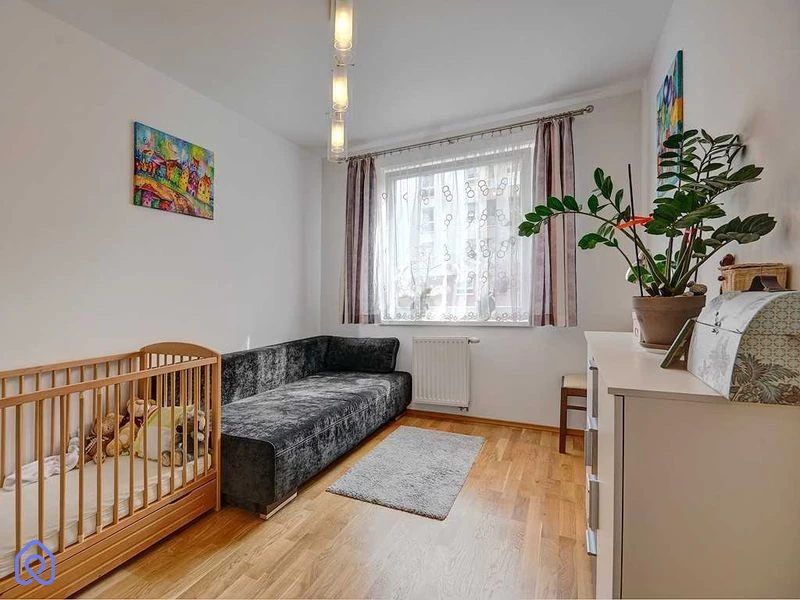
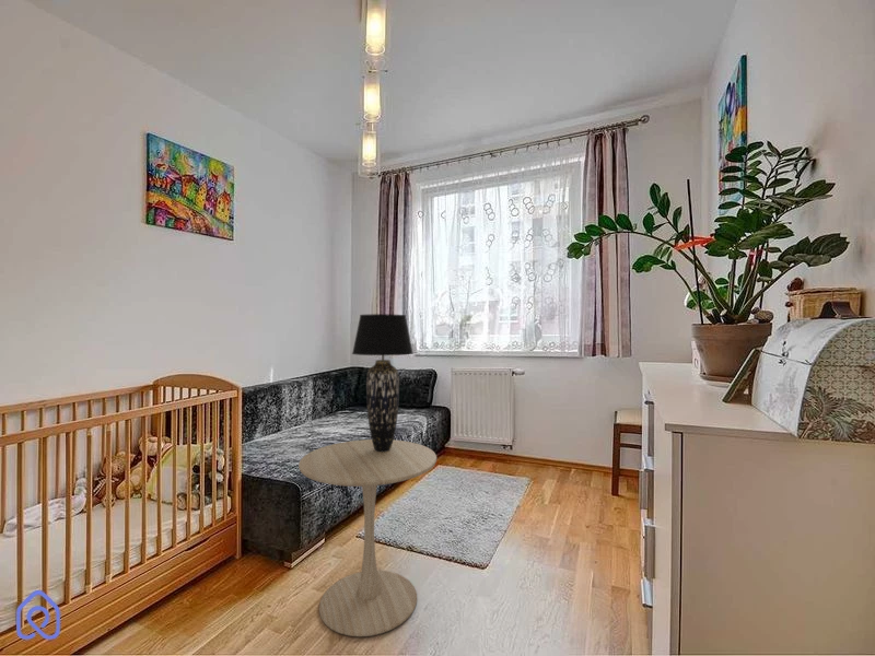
+ side table [298,438,438,637]
+ table lamp [351,313,415,452]
